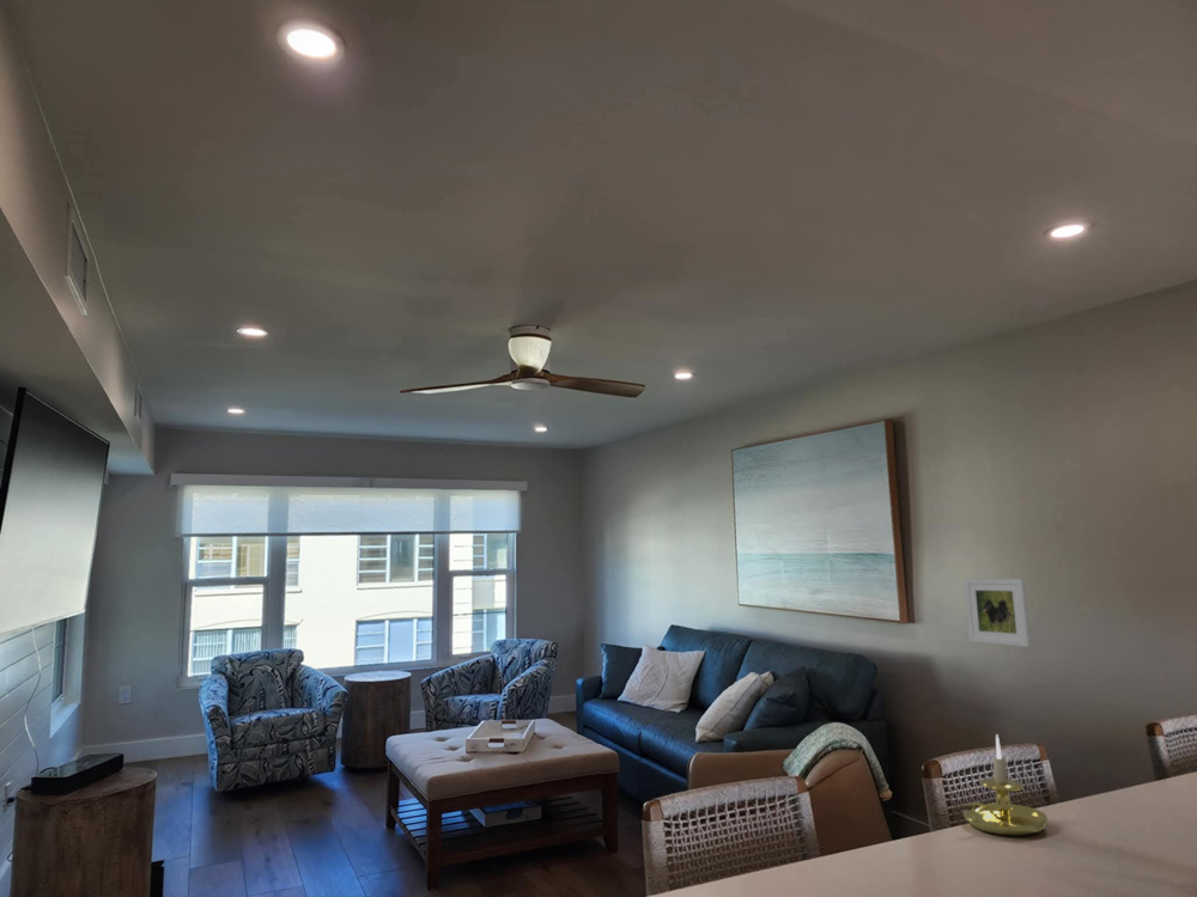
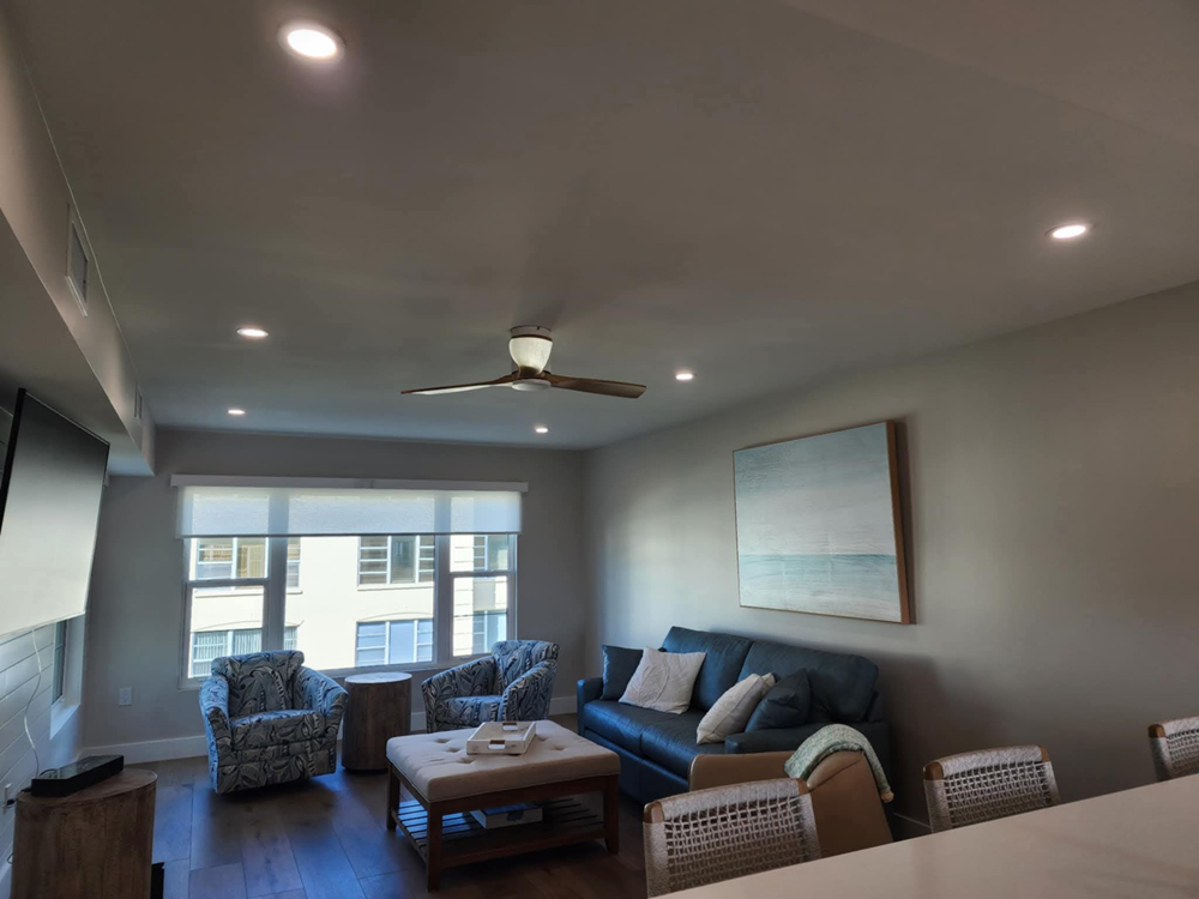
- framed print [962,578,1032,648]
- candle holder [961,733,1049,837]
